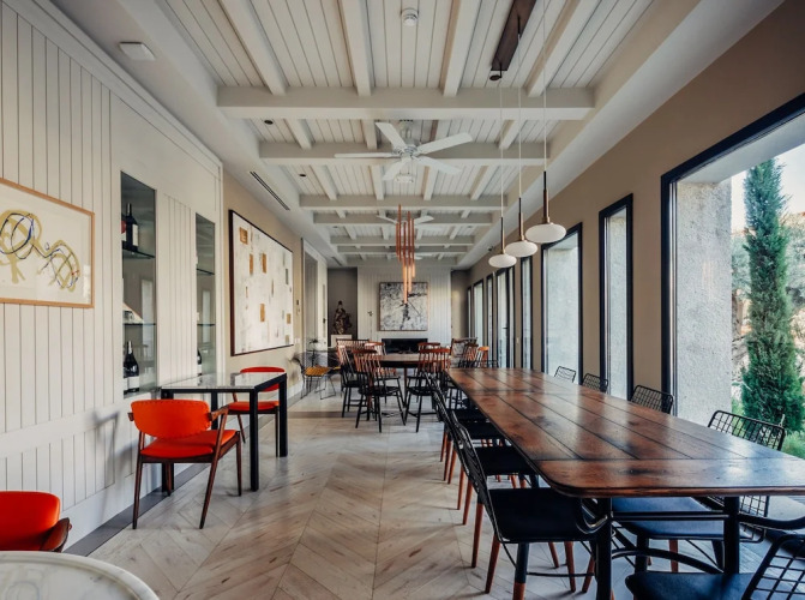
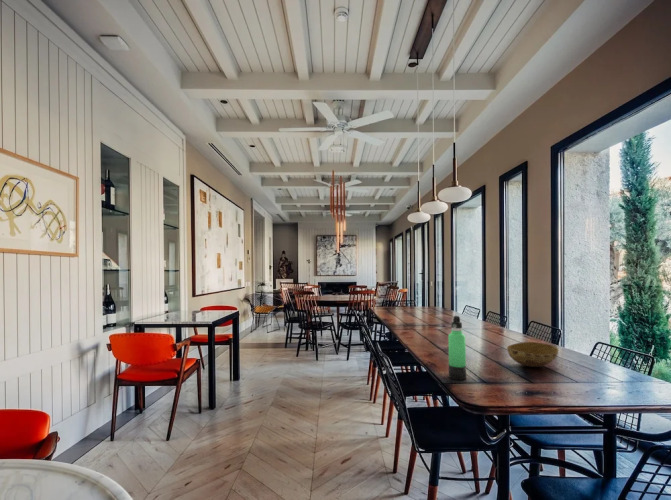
+ thermos bottle [447,315,467,381]
+ bowl [506,341,560,368]
